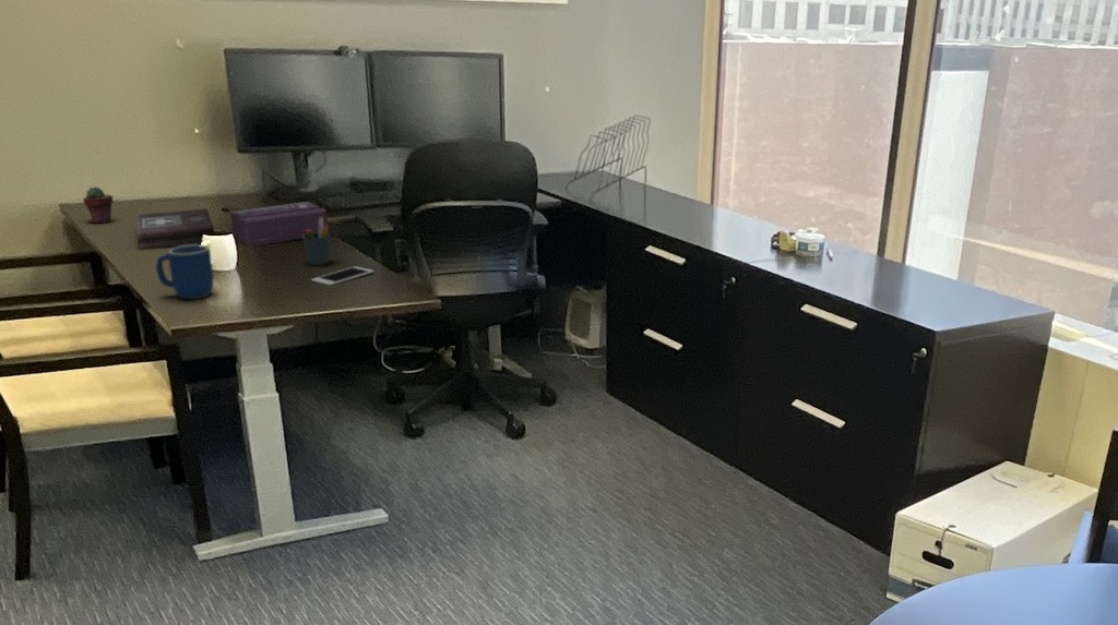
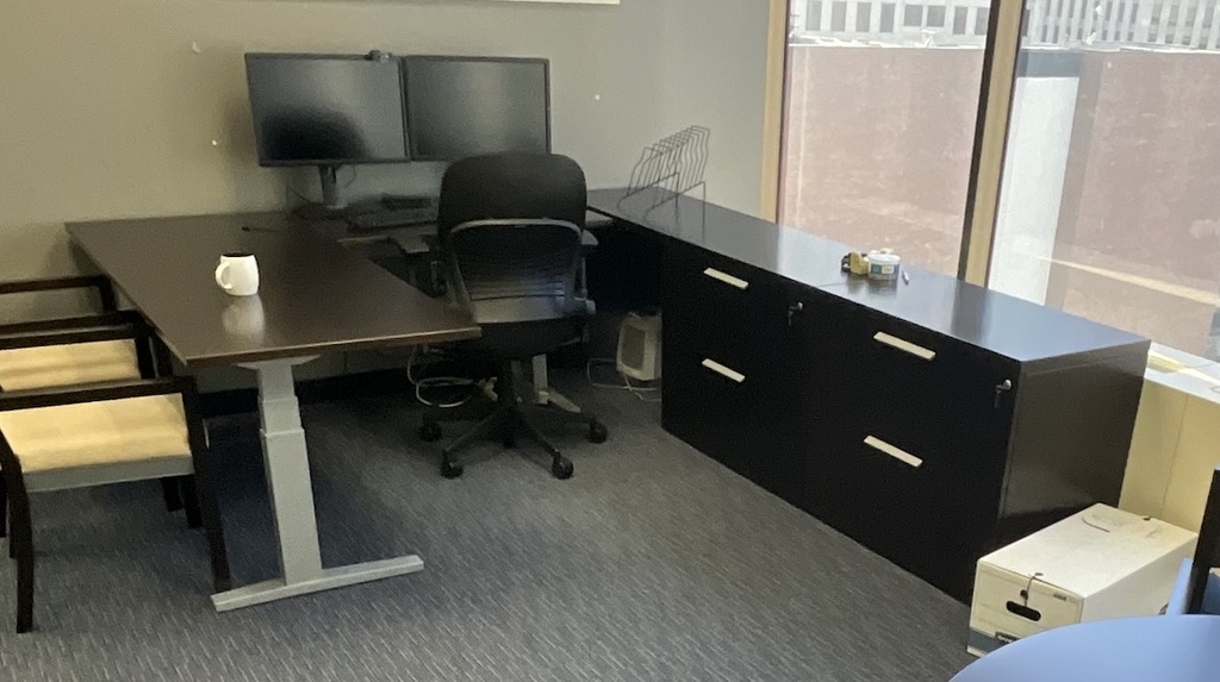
- first aid kit [136,207,215,251]
- potted succulent [82,185,115,225]
- tissue box [229,201,330,248]
- pen holder [301,217,332,266]
- mug [155,244,214,301]
- cell phone [310,265,374,287]
